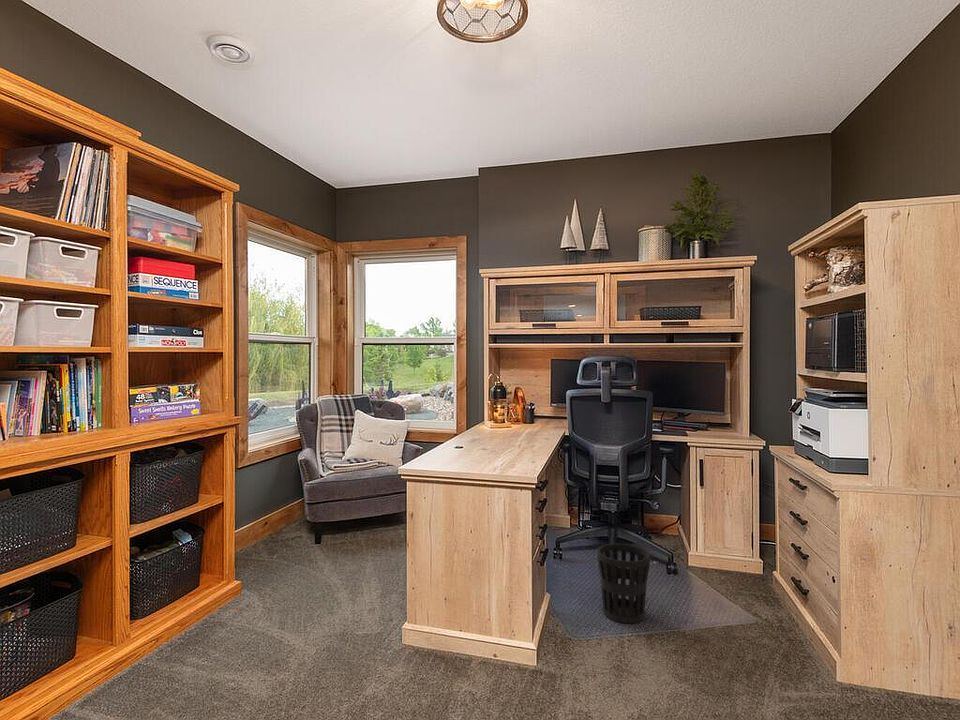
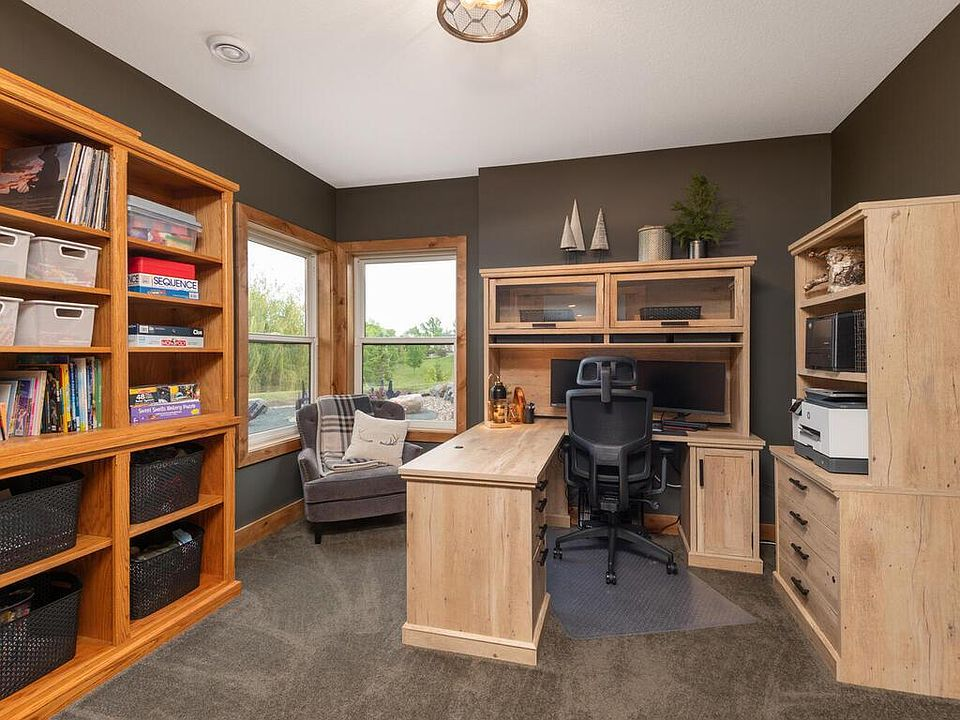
- wastebasket [596,542,651,624]
